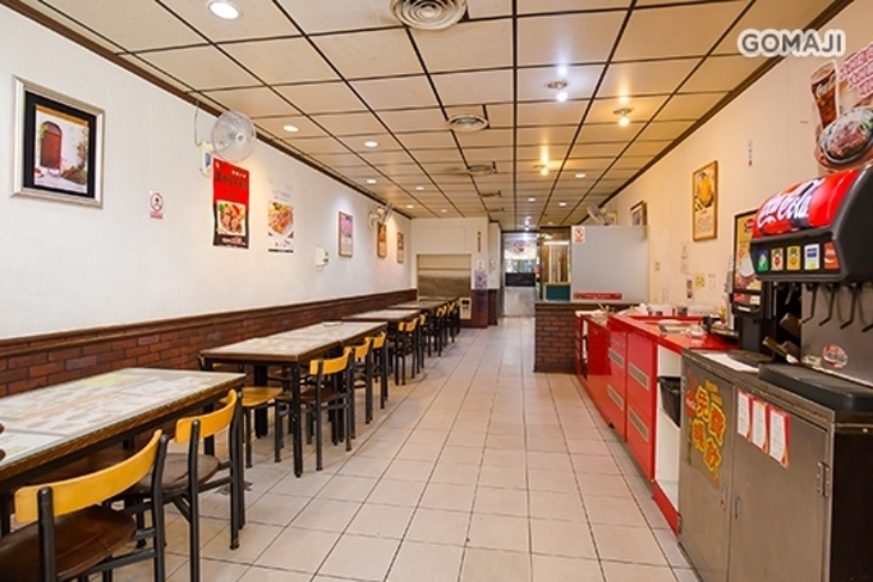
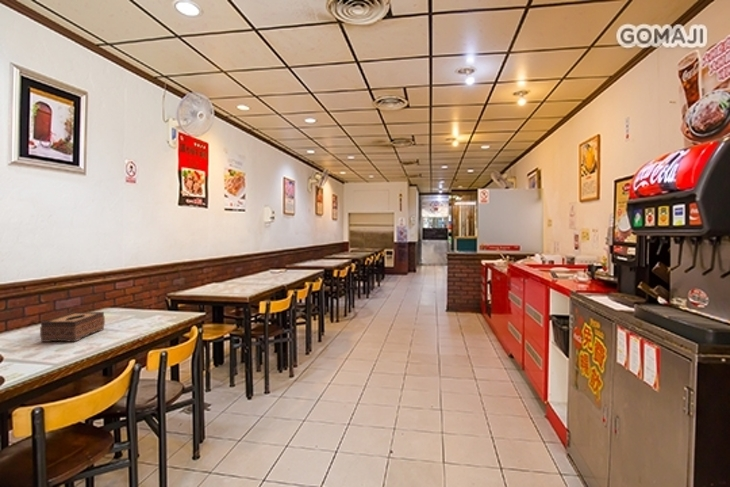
+ tissue box [39,311,106,343]
